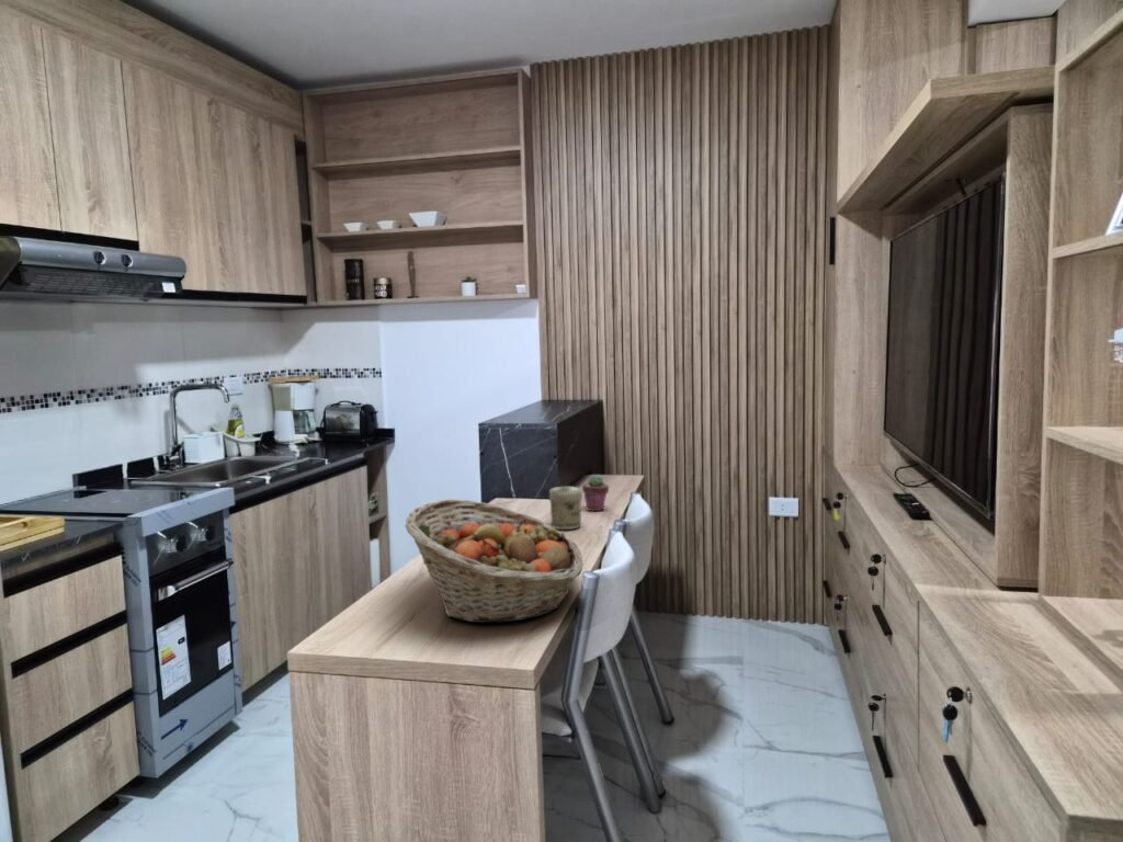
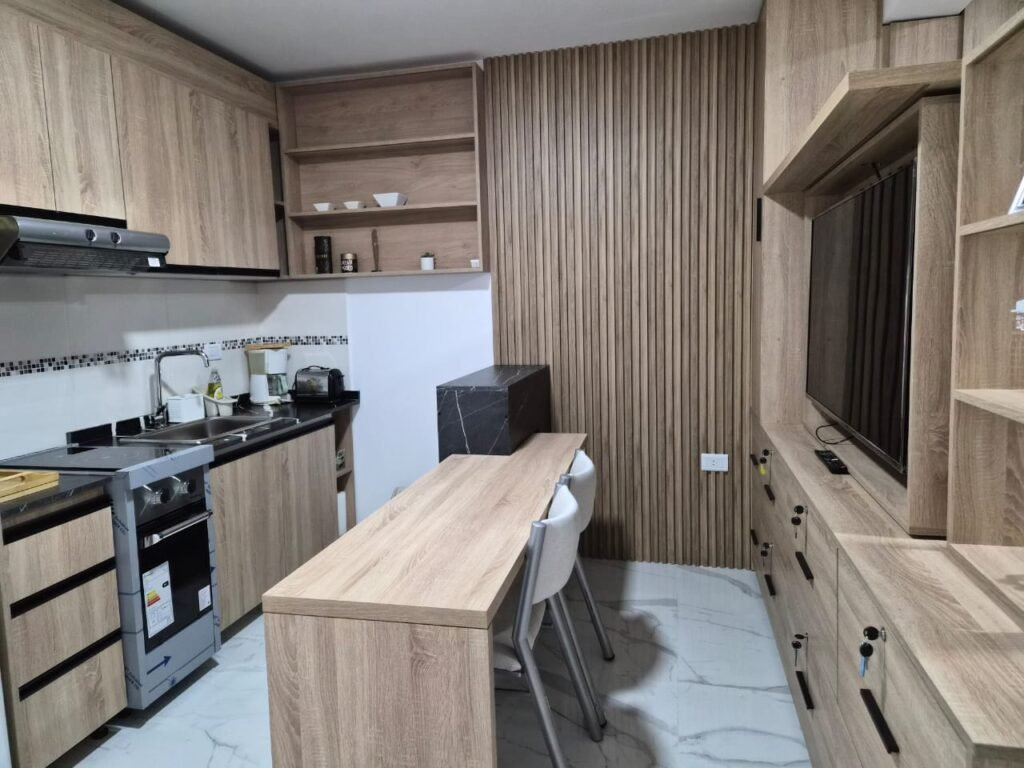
- jar [548,486,583,531]
- potted succulent [581,474,610,512]
- fruit basket [404,499,583,624]
